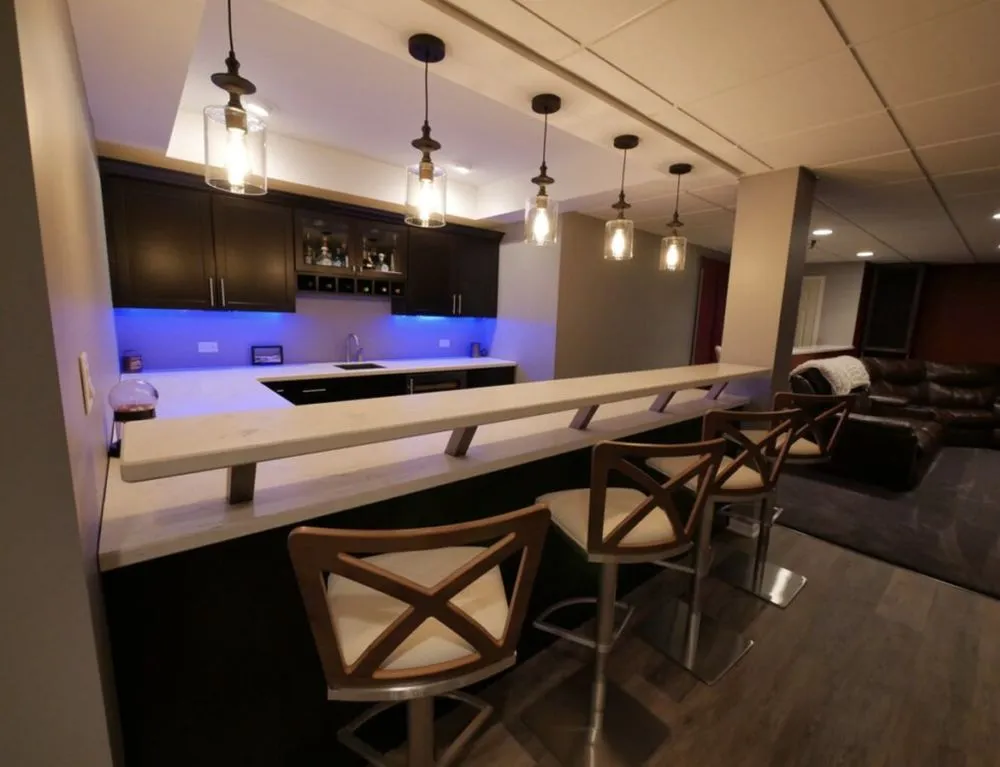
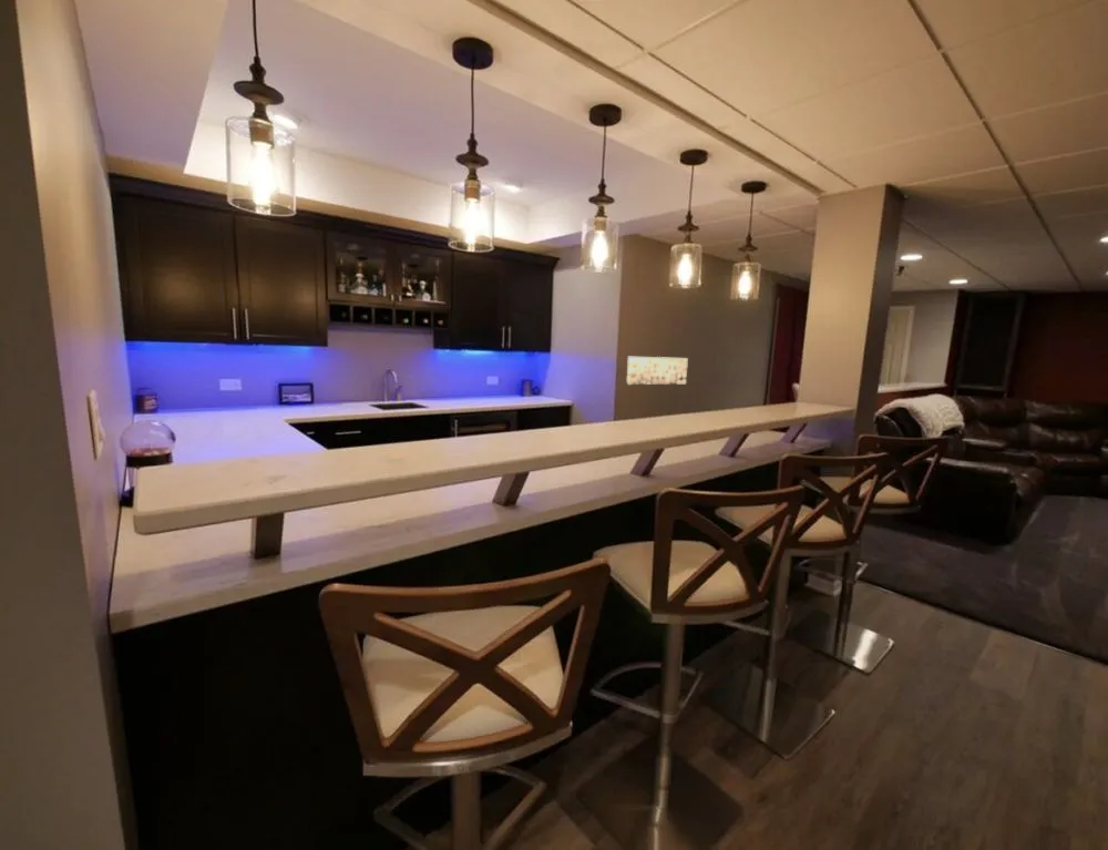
+ wall art [626,356,689,386]
